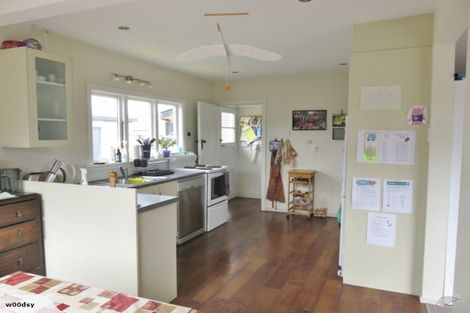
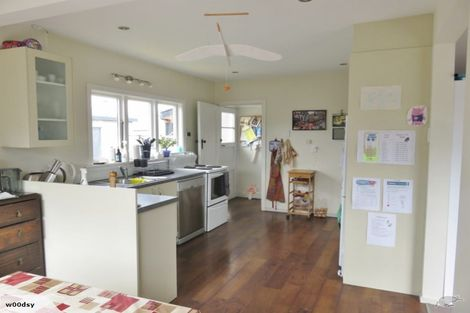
+ potted plant [241,182,260,200]
